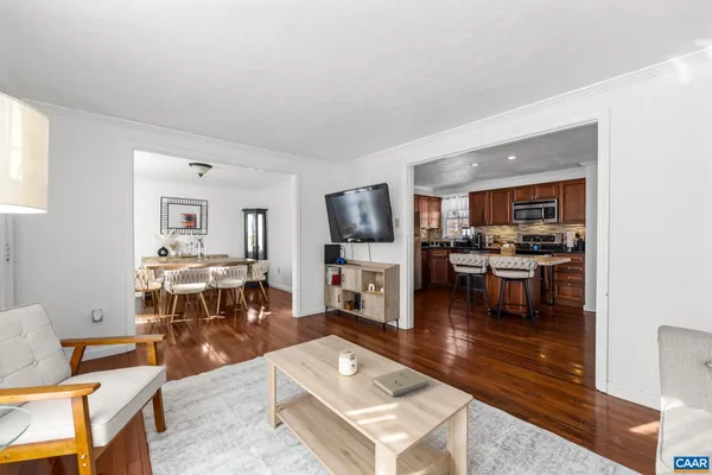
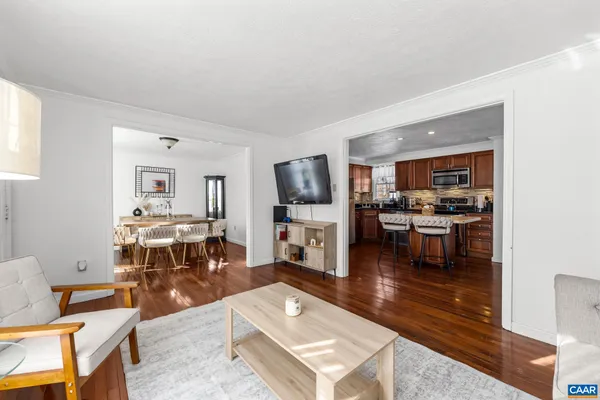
- book [371,367,430,398]
